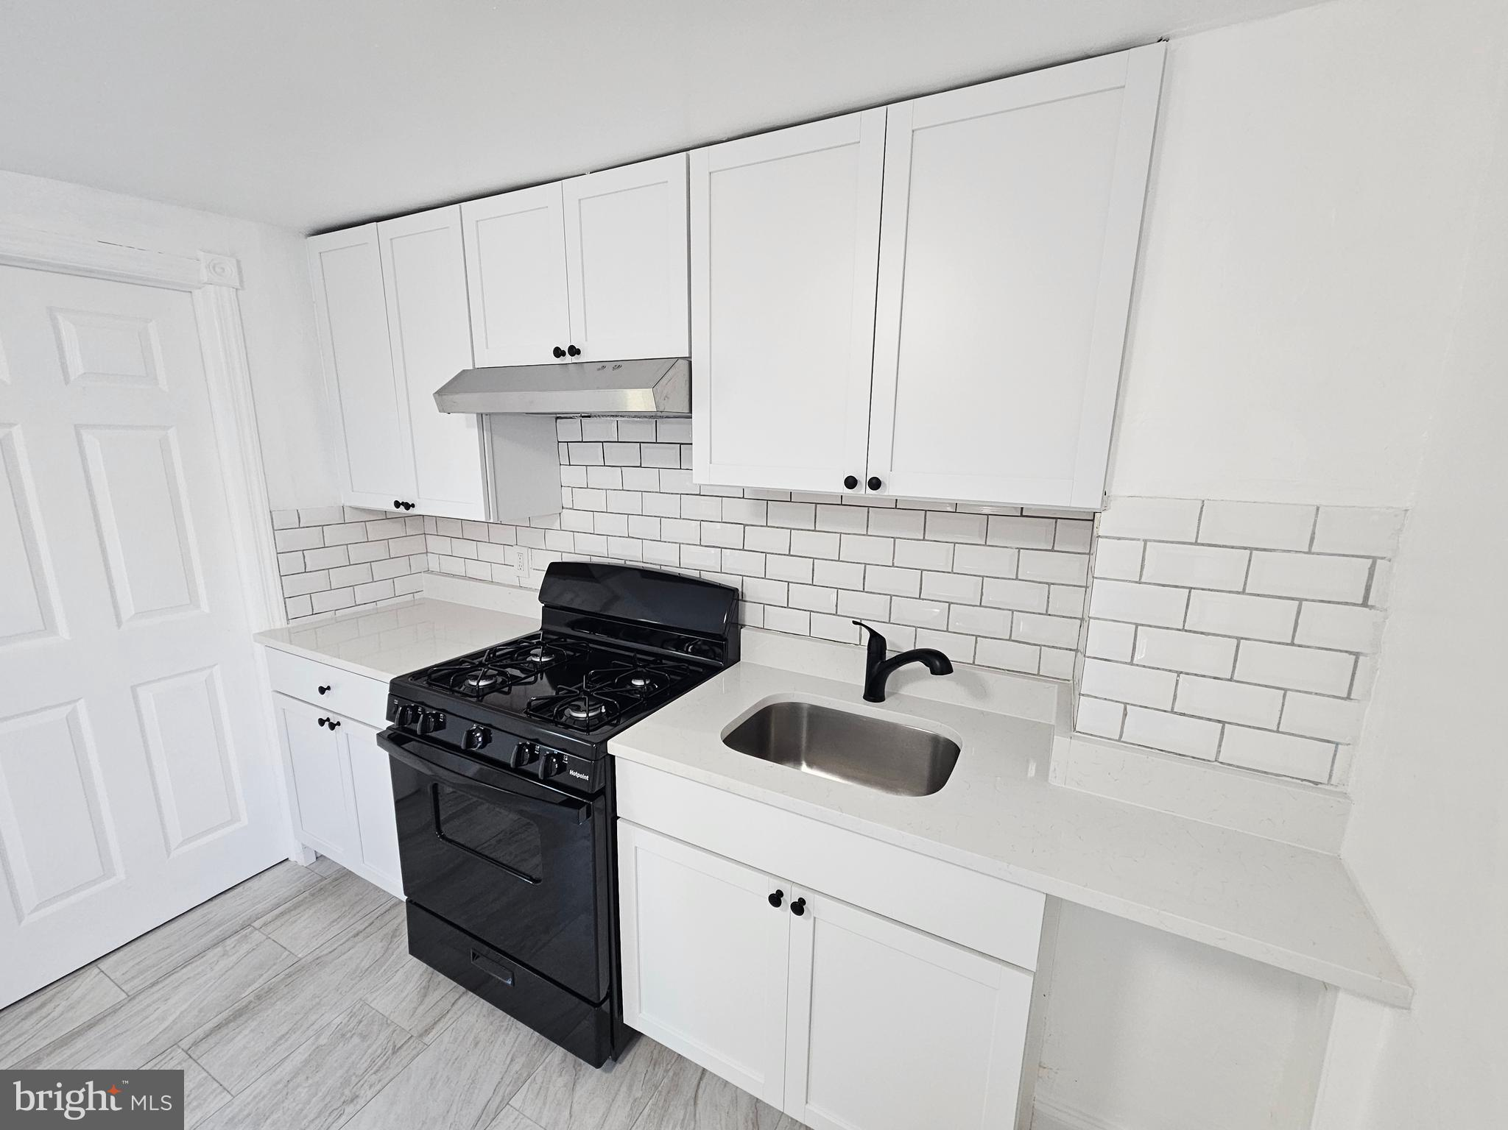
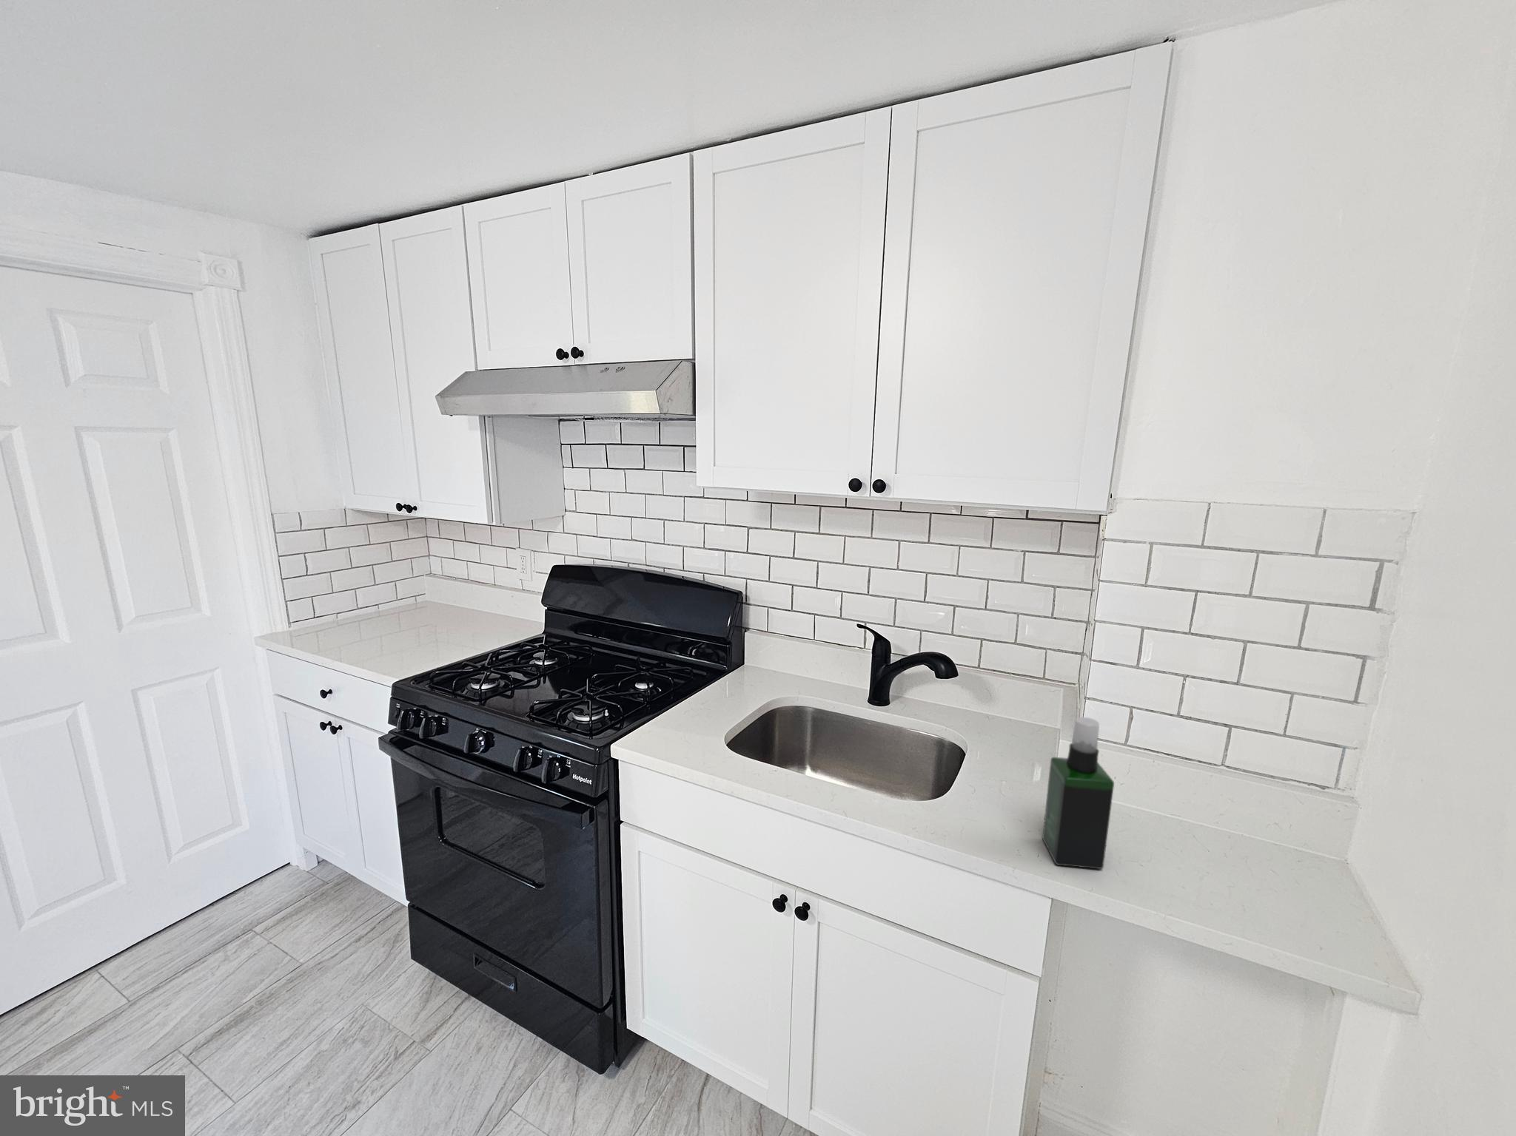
+ spray bottle [1042,717,1115,870]
